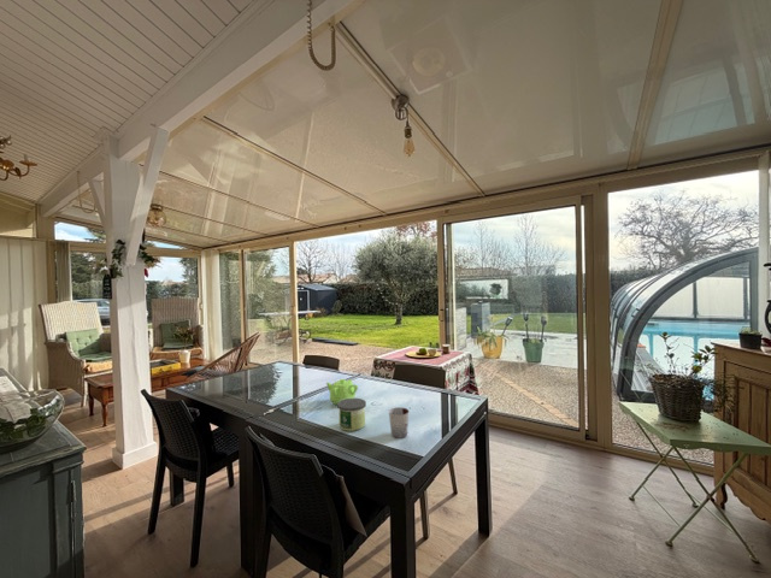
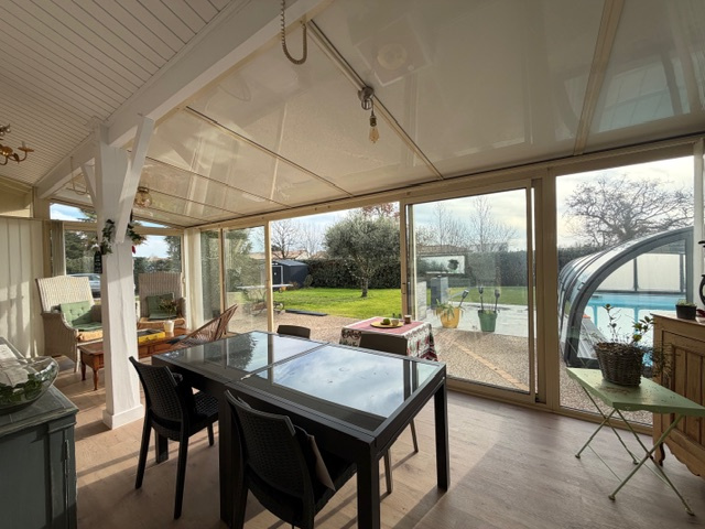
- candle [336,397,367,432]
- teapot [325,378,359,406]
- cup [388,406,411,440]
